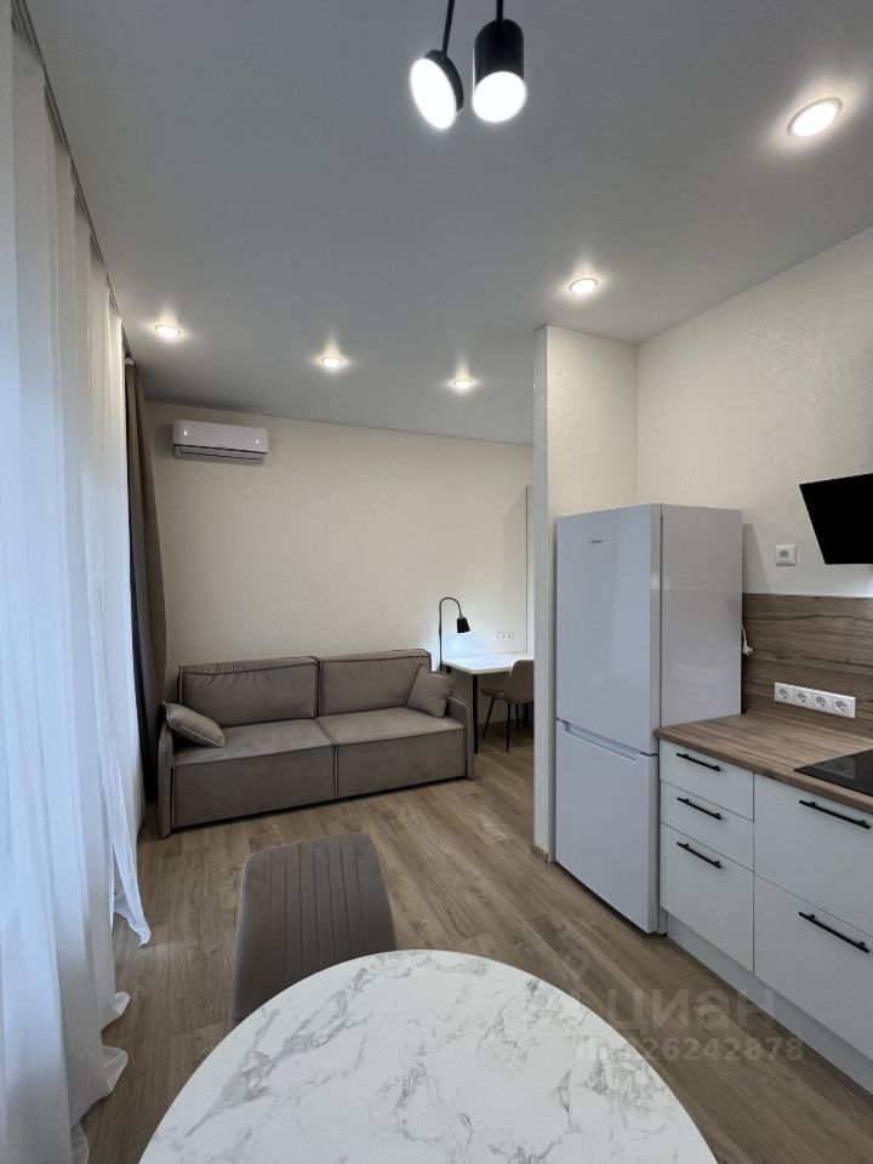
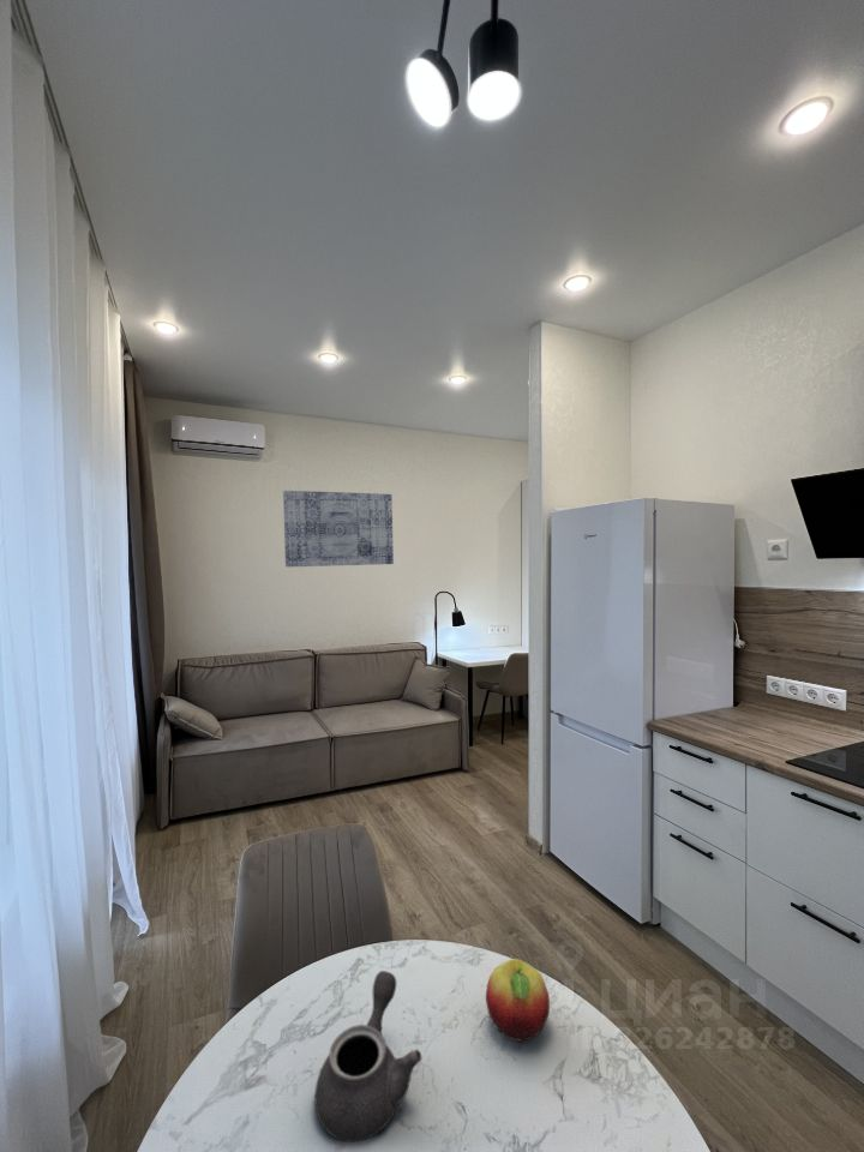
+ fruit [485,958,551,1043]
+ teapot [313,970,422,1144]
+ wall art [282,490,395,568]
